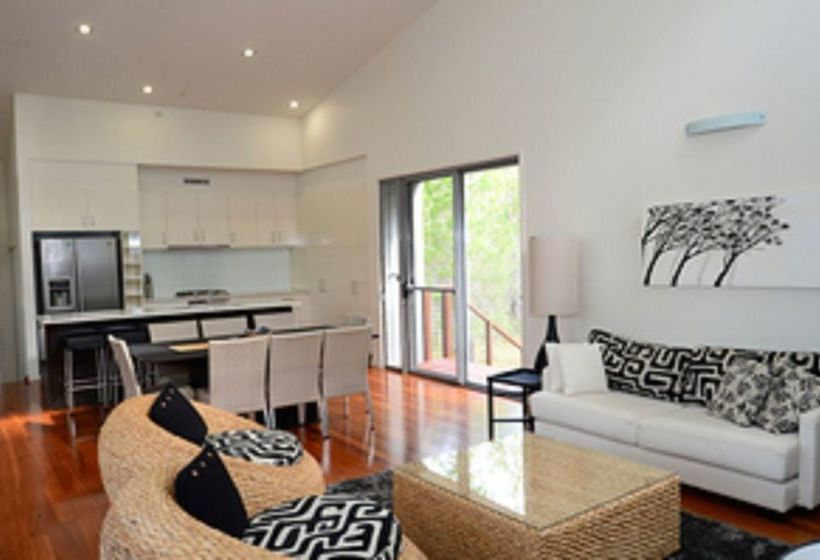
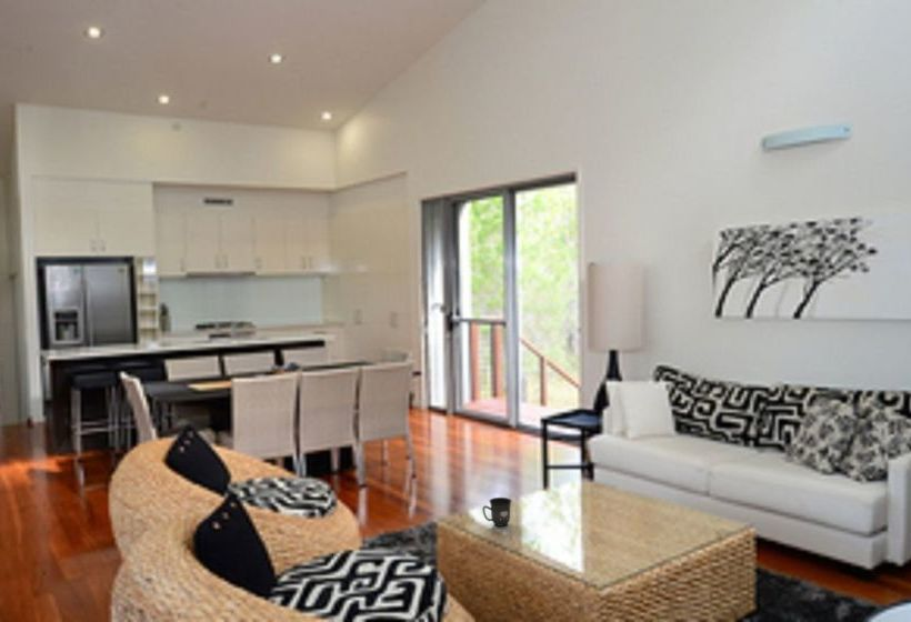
+ mug [481,496,512,528]
